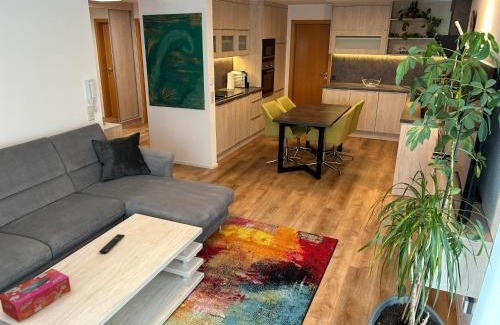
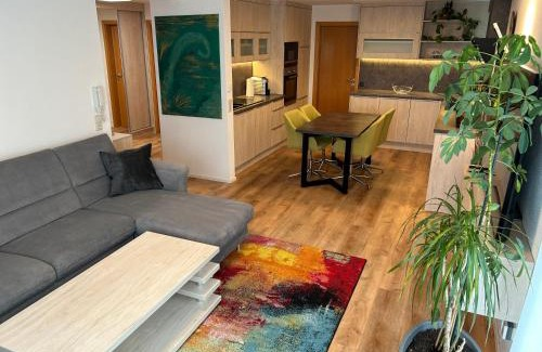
- tissue box [0,267,72,323]
- remote control [99,233,125,254]
